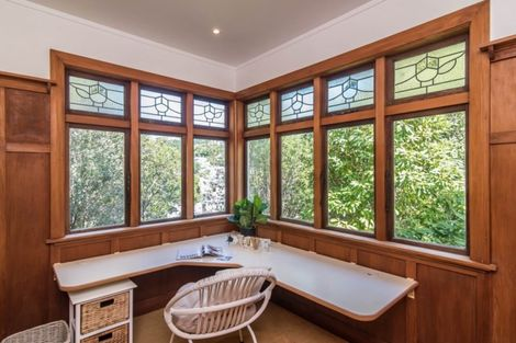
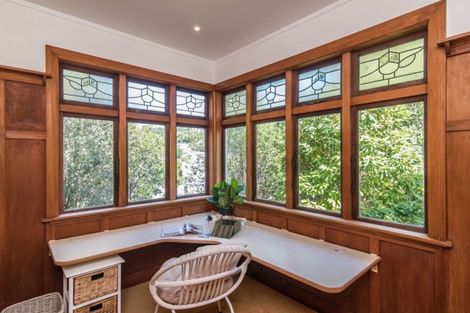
+ desk organizer [210,216,242,239]
